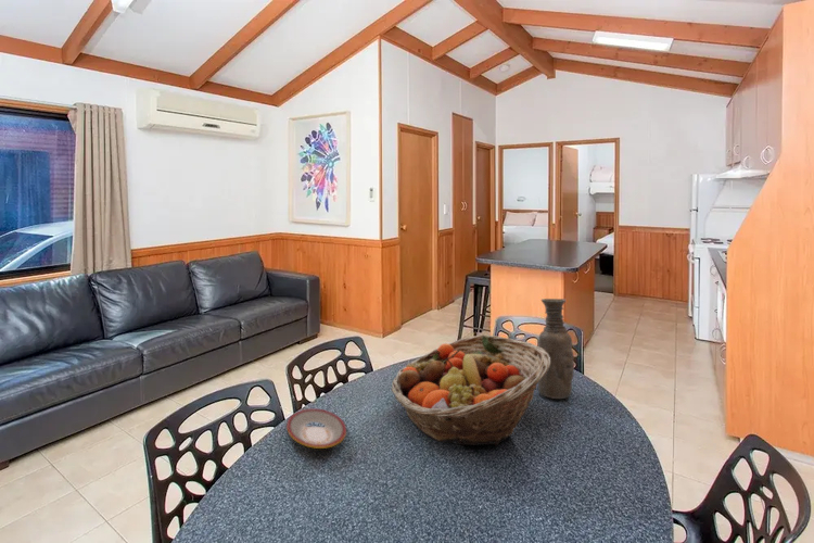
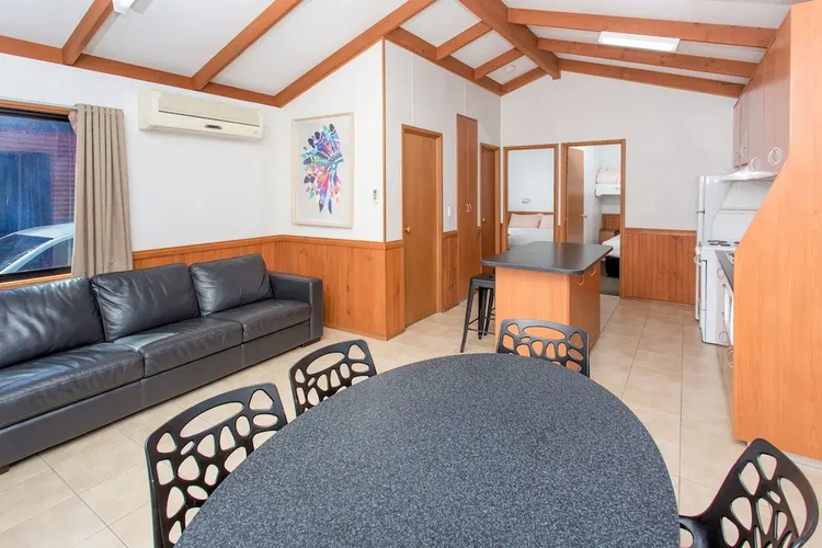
- plate [285,407,347,450]
- fruit basket [391,334,550,446]
- vase [537,298,575,400]
